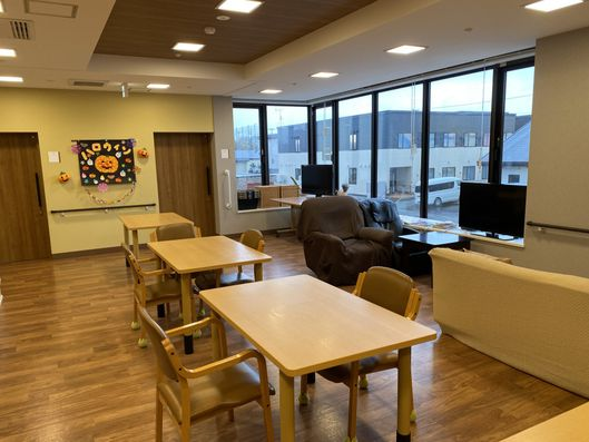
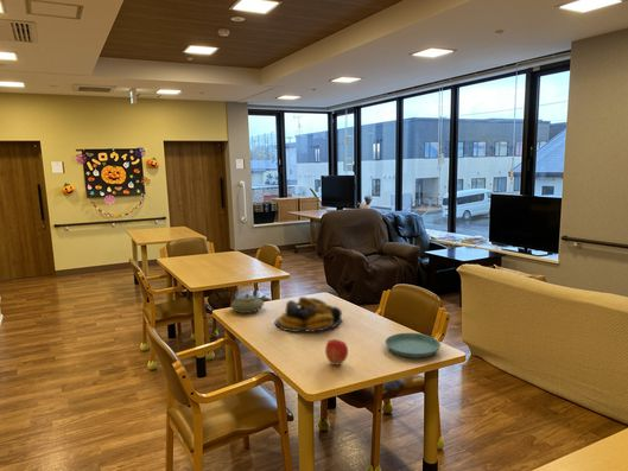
+ teapot [229,284,267,314]
+ apple [324,338,349,367]
+ fruit bowl [274,295,344,333]
+ saucer [385,332,442,359]
